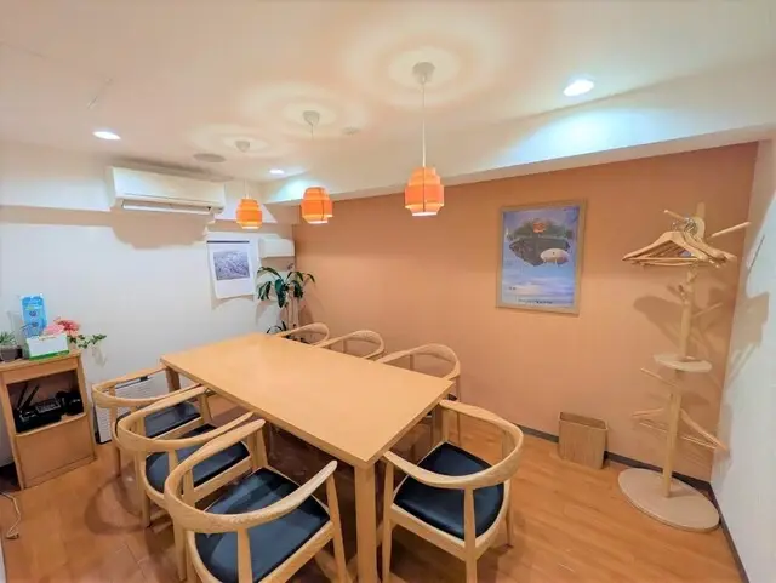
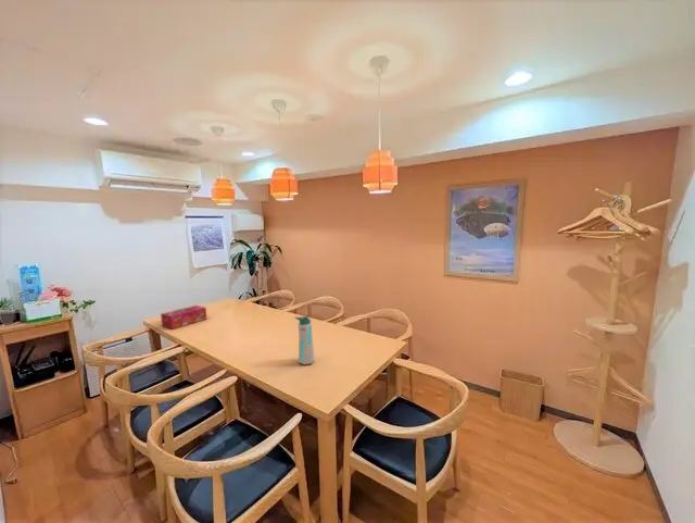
+ water bottle [294,315,315,365]
+ tissue box [160,304,207,331]
